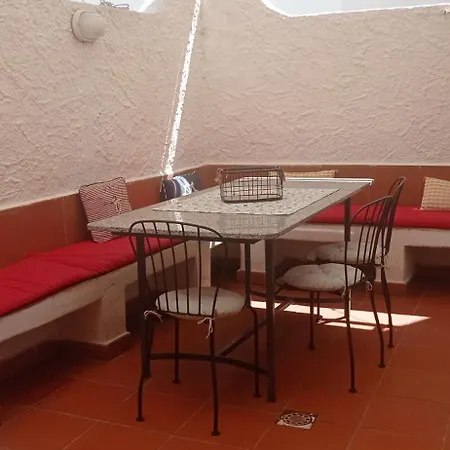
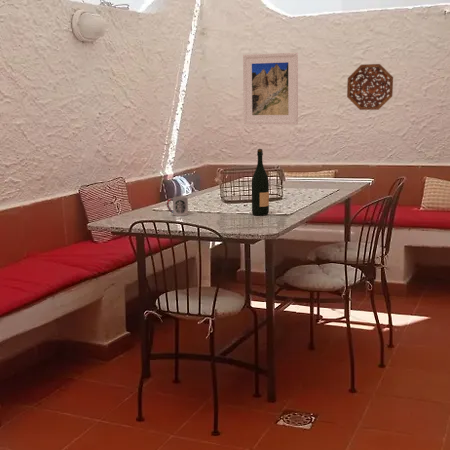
+ wine bottle [251,148,270,217]
+ decorative platter [346,63,394,111]
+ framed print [242,51,299,125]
+ cup [166,195,189,217]
